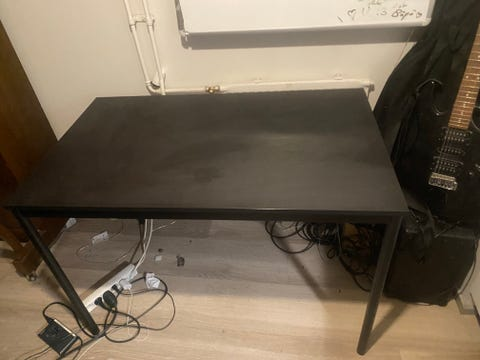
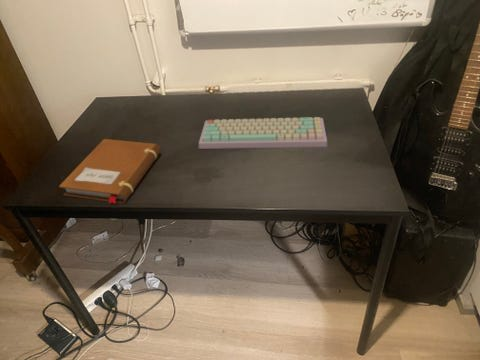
+ notebook [58,138,162,205]
+ keyboard [198,116,328,150]
